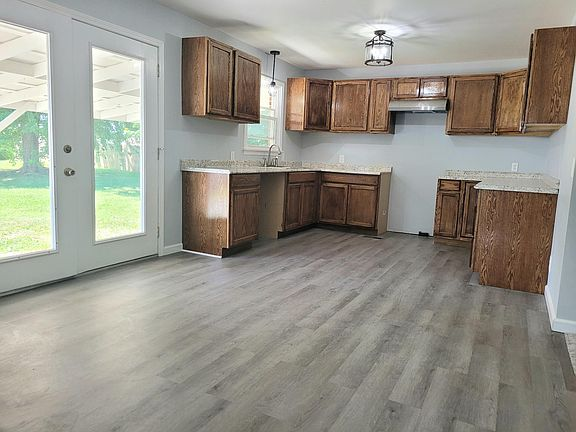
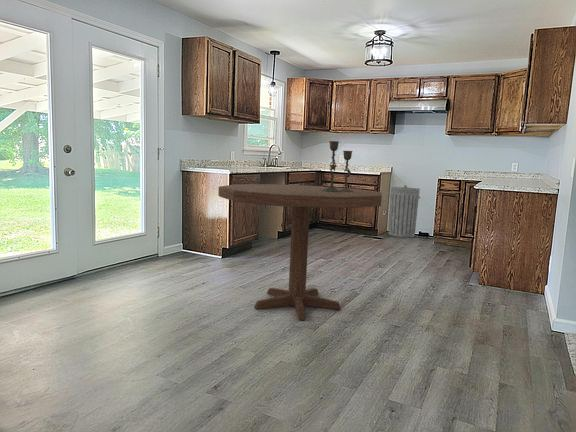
+ dining table [217,183,383,321]
+ candlestick [322,140,353,192]
+ trash can [388,184,421,238]
